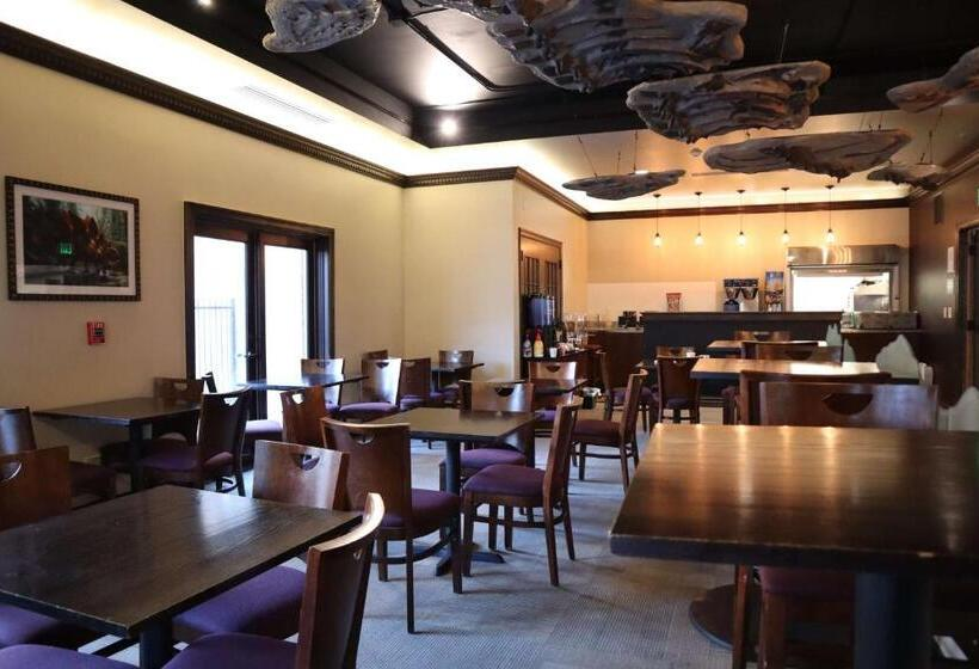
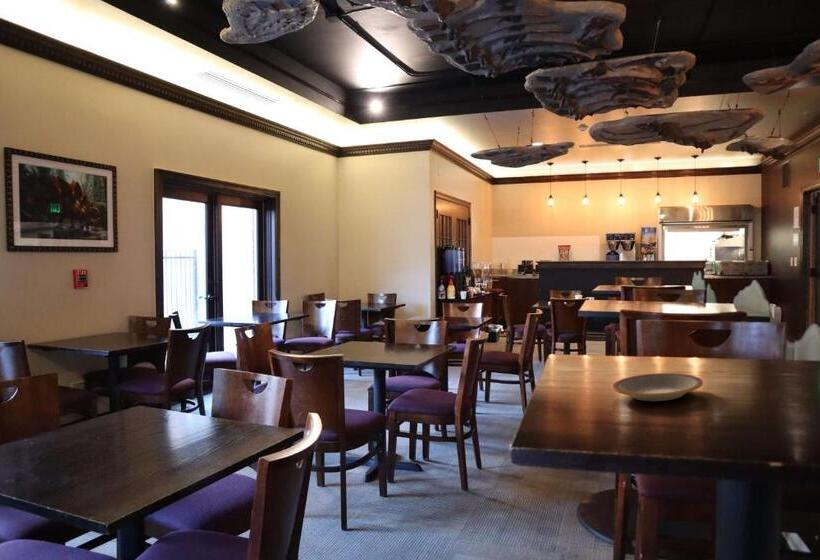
+ plate [612,372,704,402]
